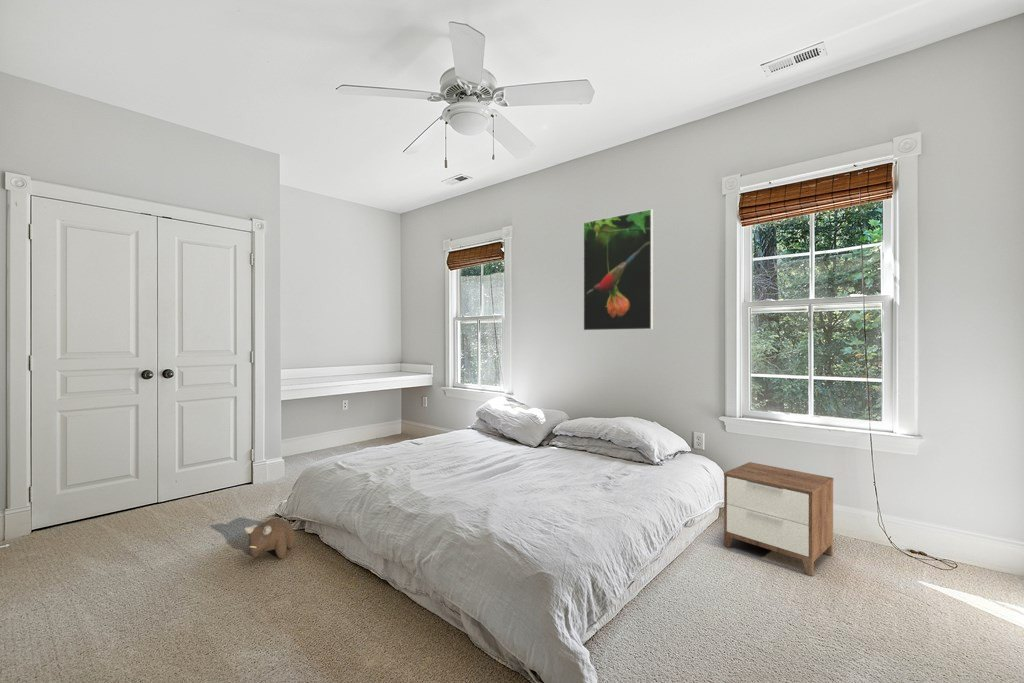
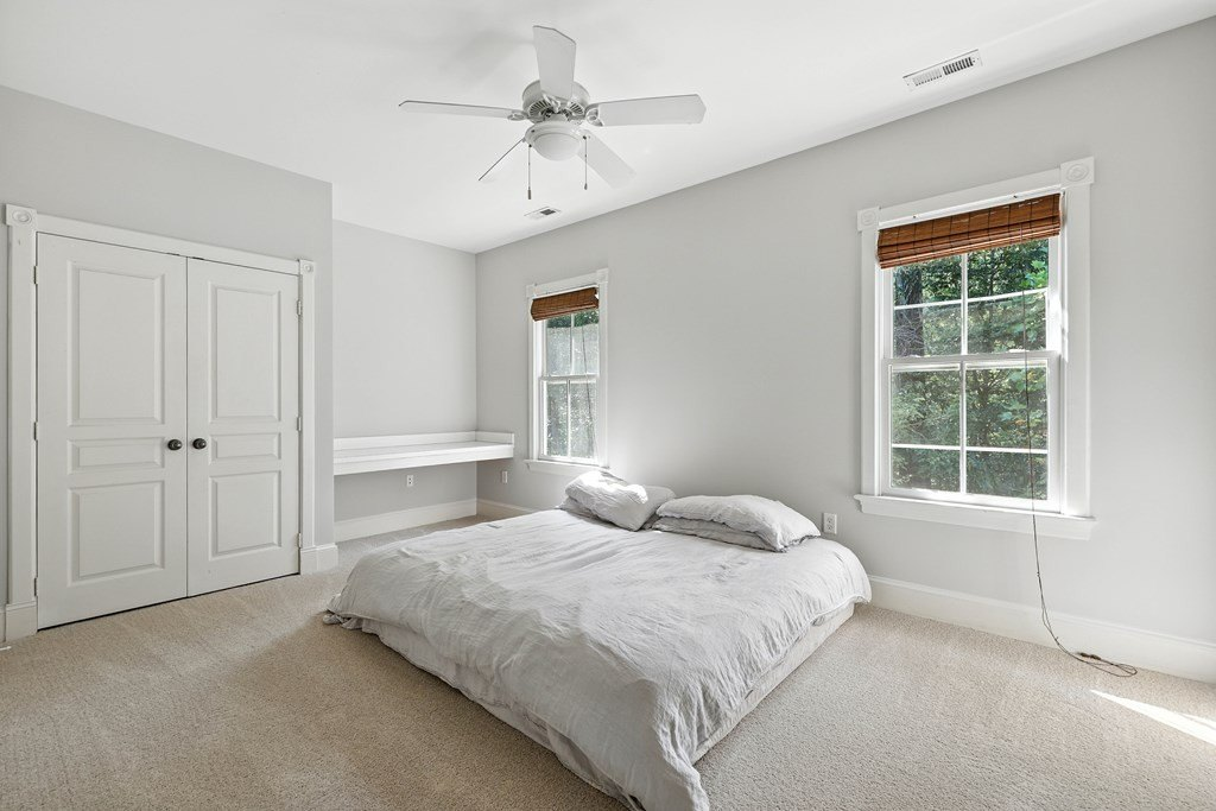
- plush toy [244,517,296,559]
- nightstand [723,461,835,577]
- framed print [582,208,654,332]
